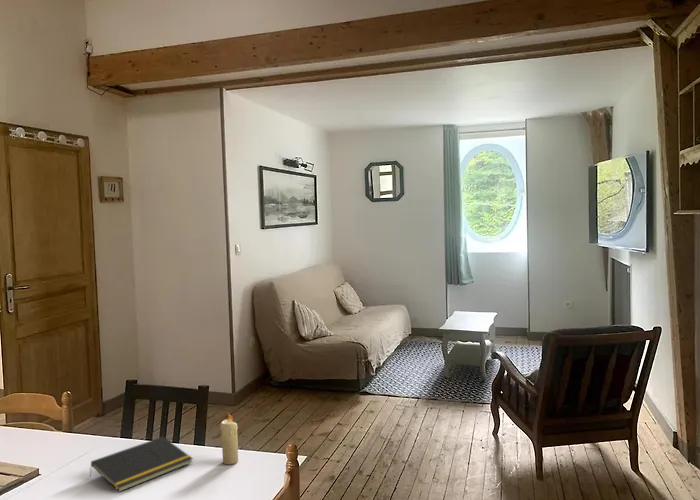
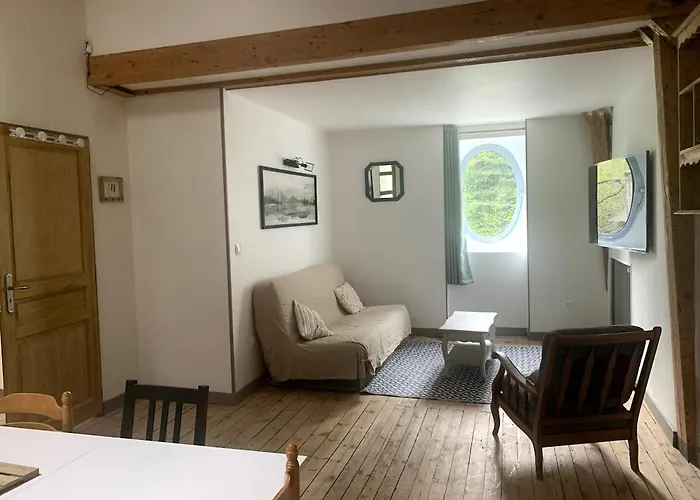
- candle [220,412,239,465]
- notepad [88,436,194,493]
